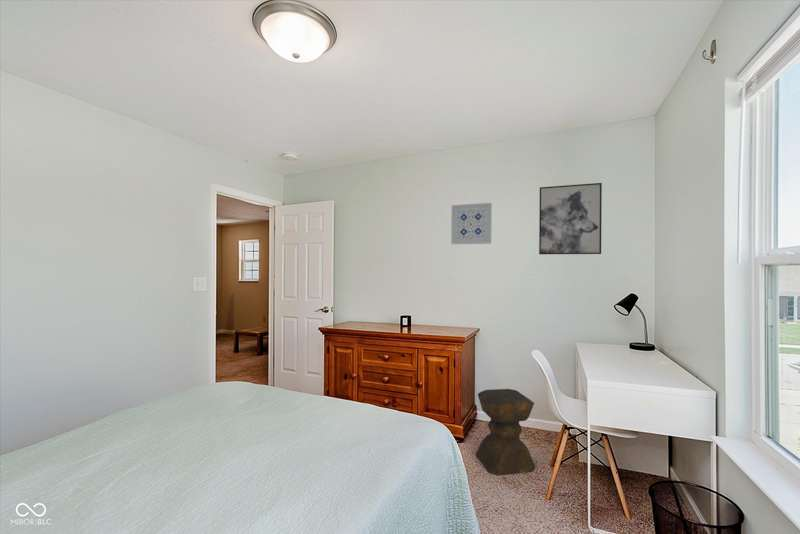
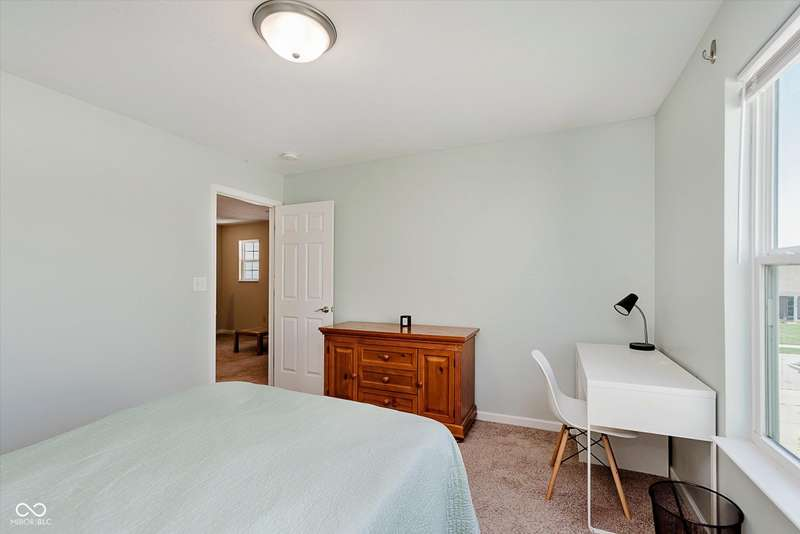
- wall art [538,182,603,255]
- wall art [450,202,493,245]
- stool [475,388,536,477]
